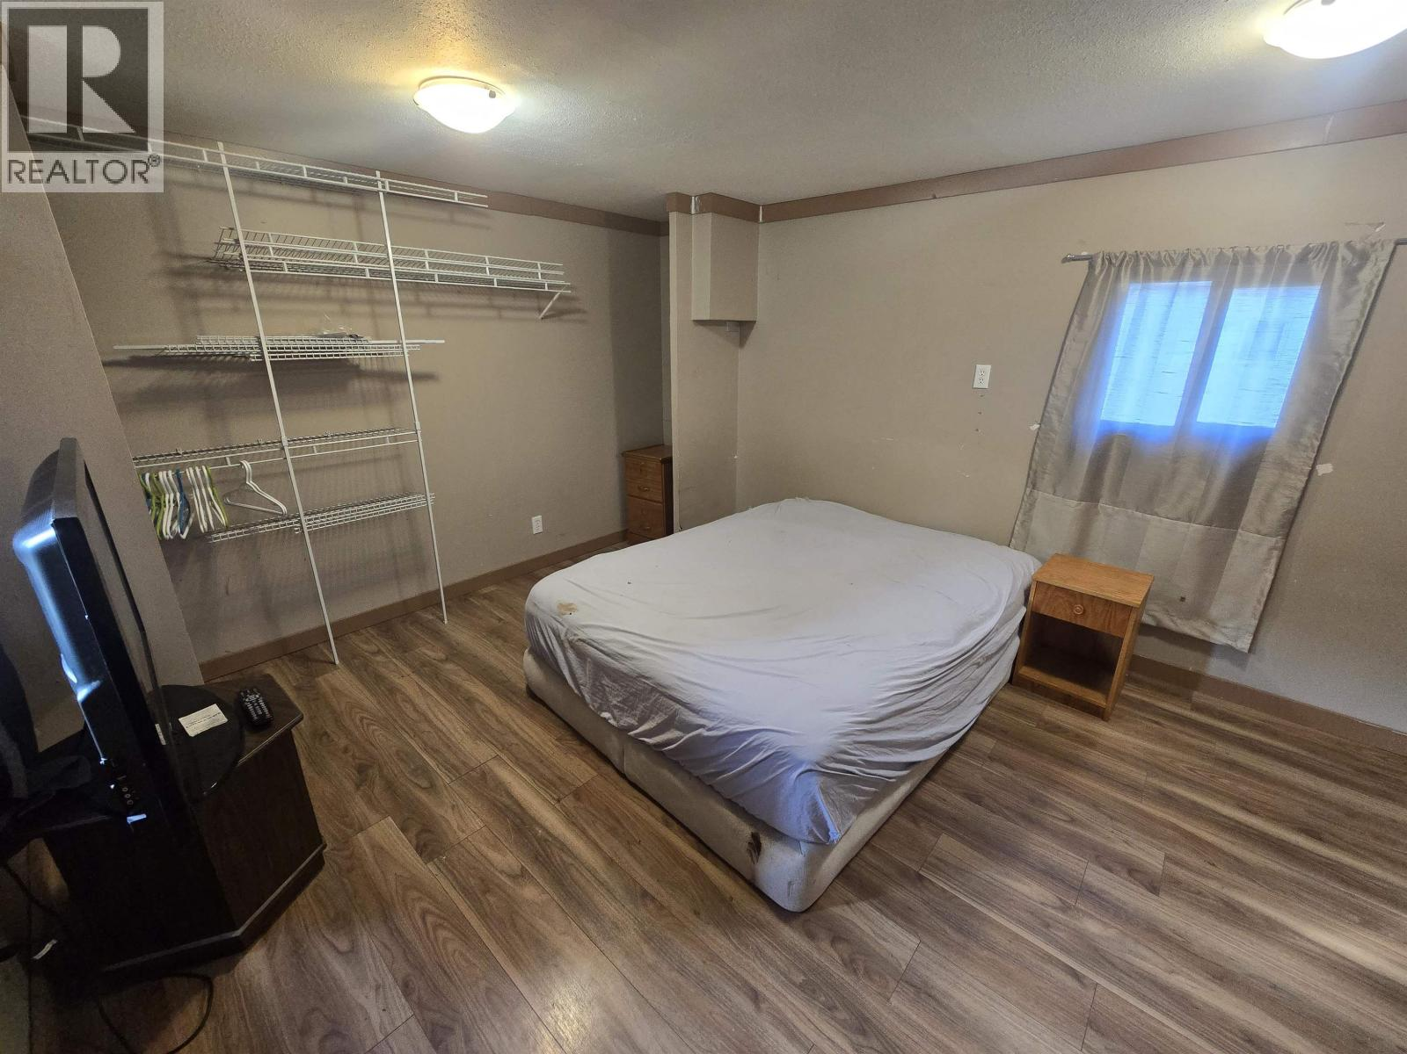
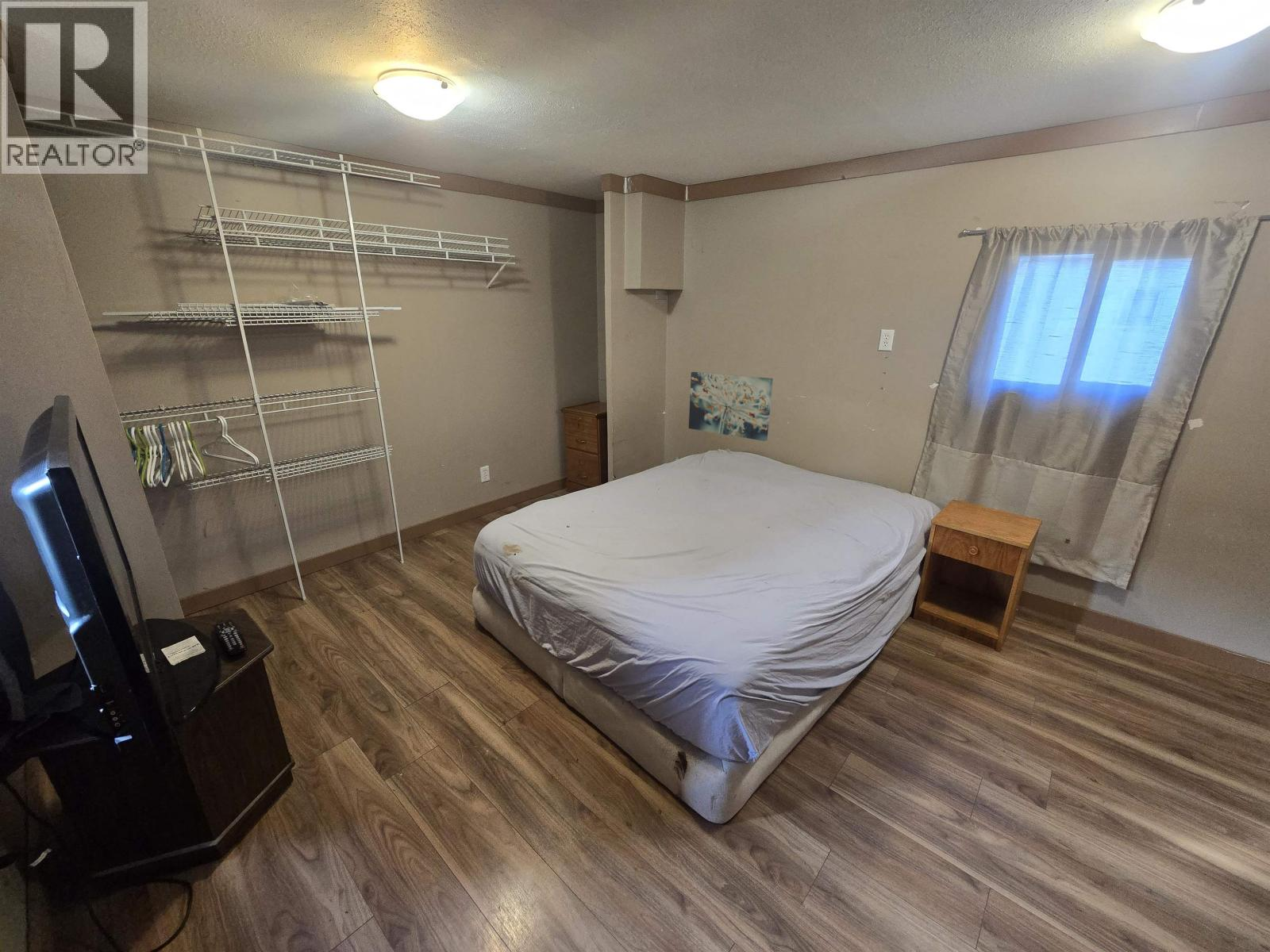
+ wall art [688,371,774,442]
